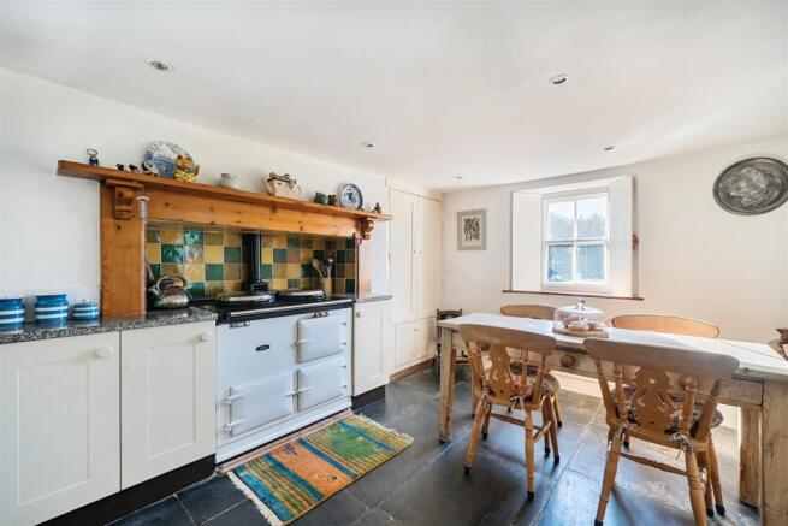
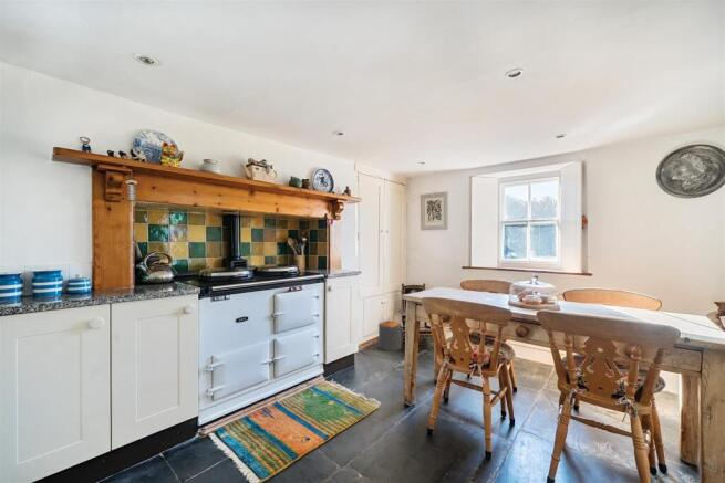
+ trash can [377,315,402,353]
